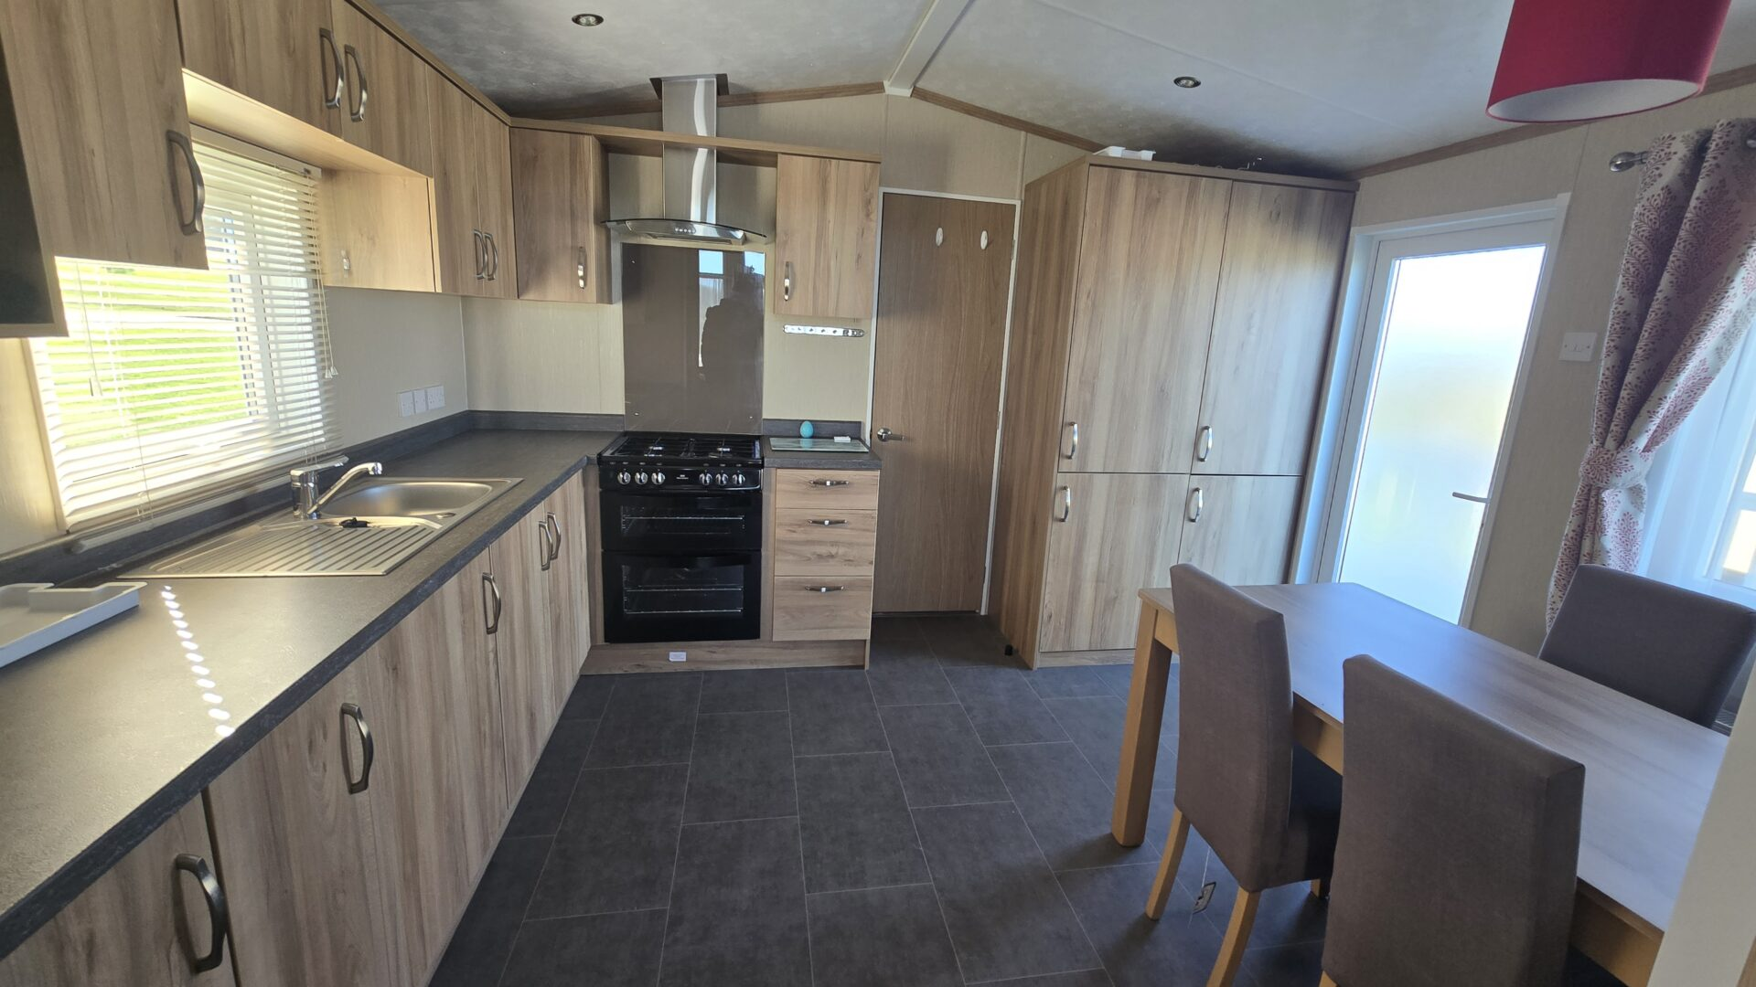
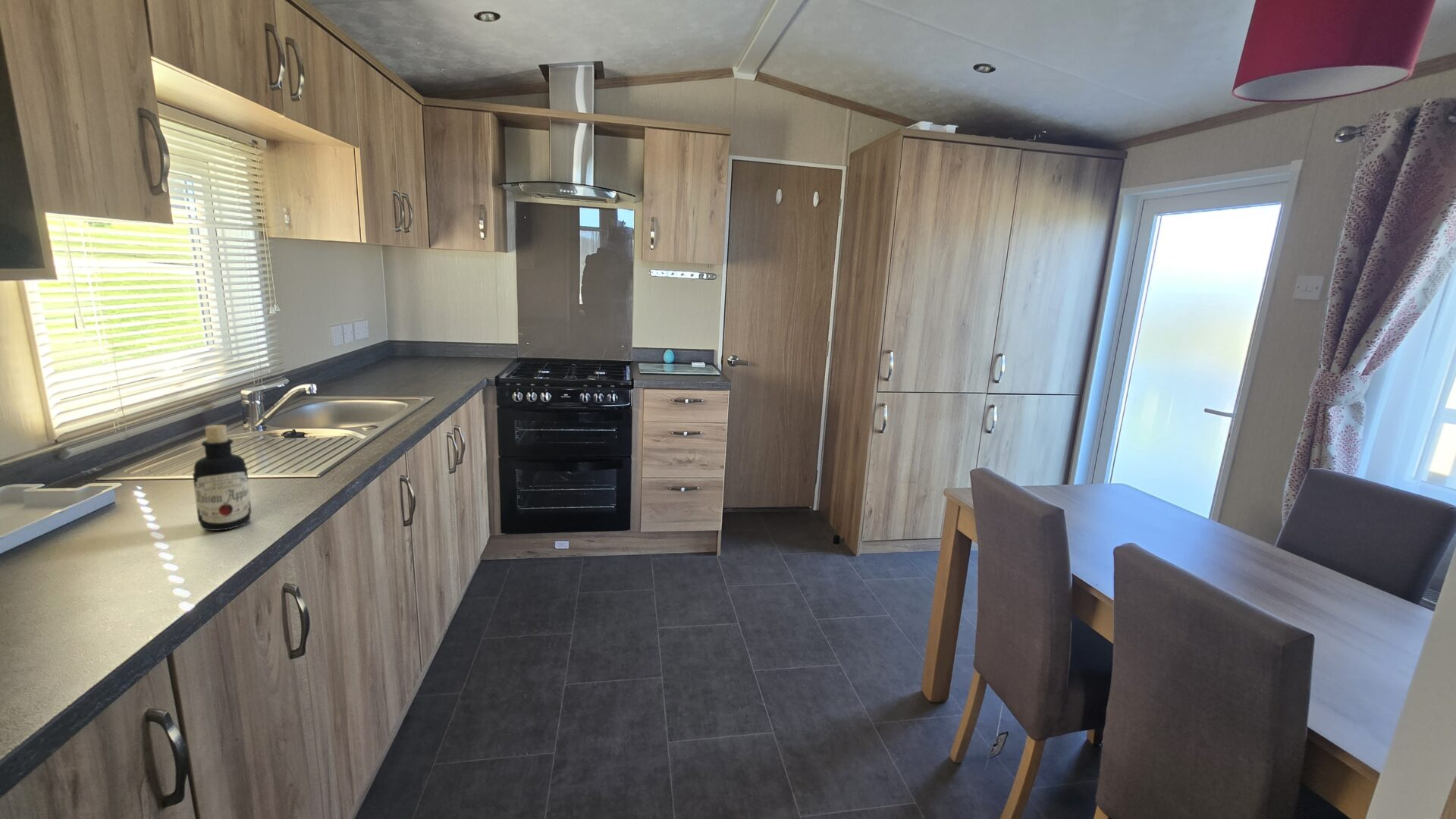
+ bottle [192,424,253,532]
